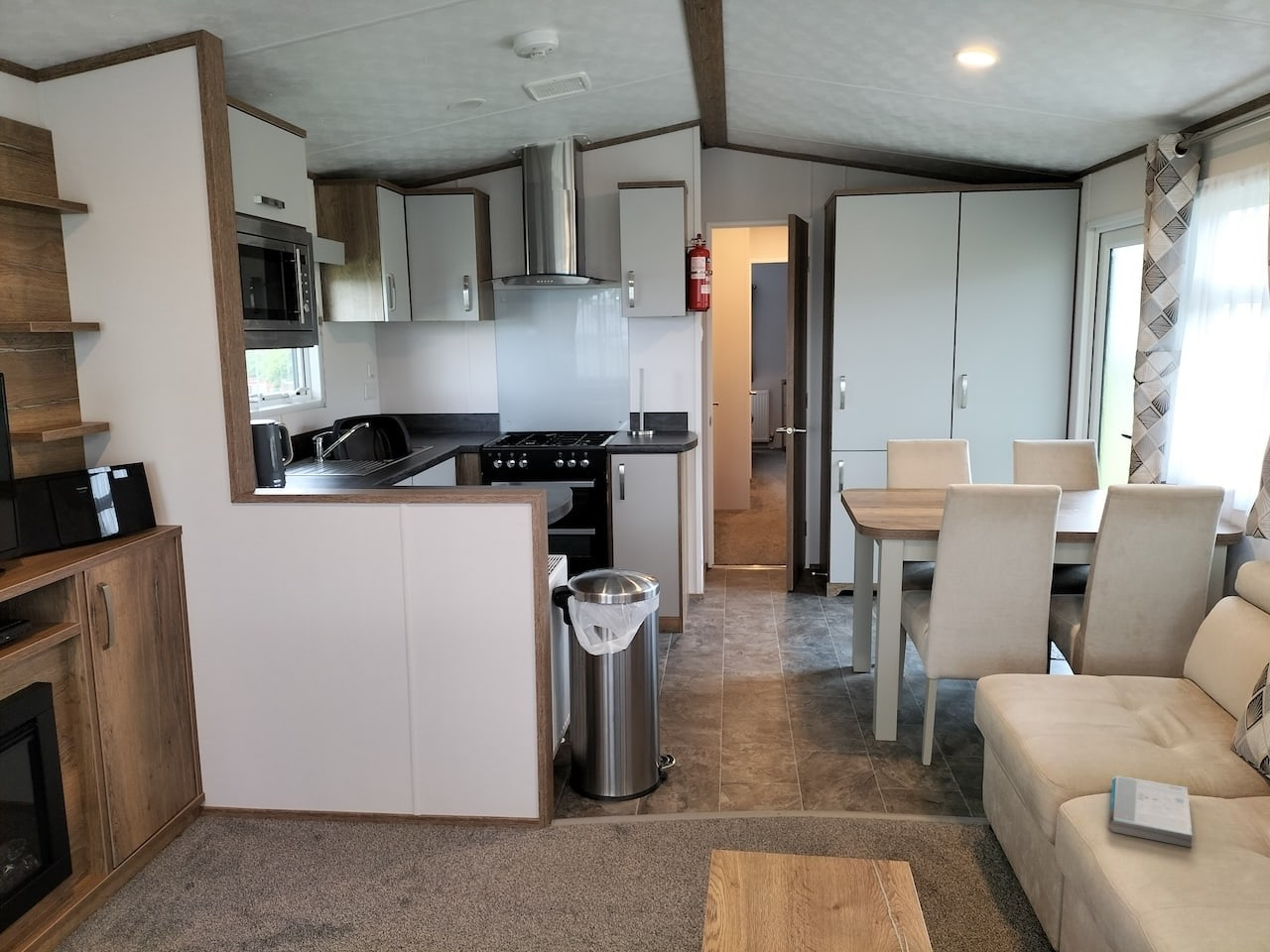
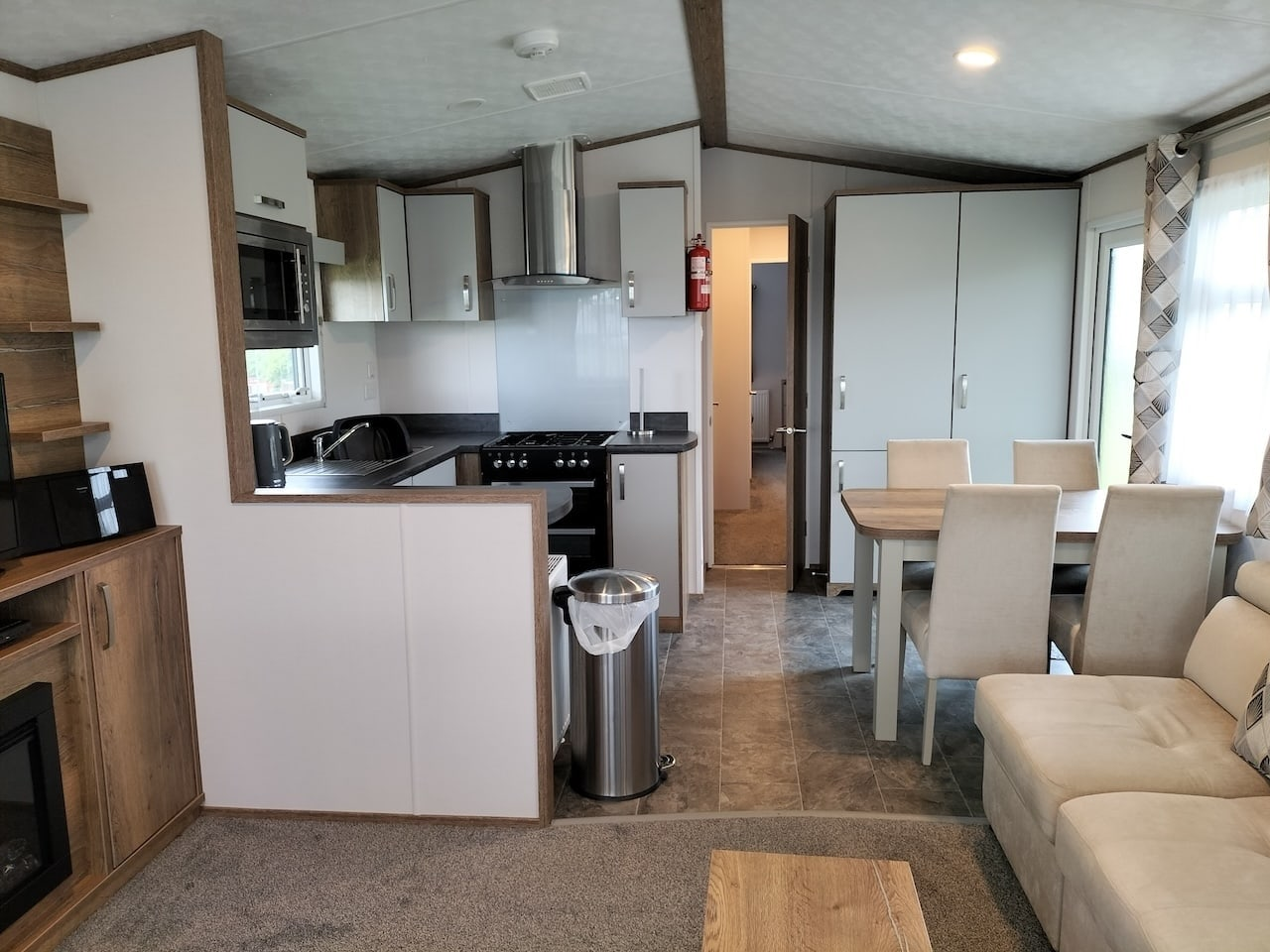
- book [1108,774,1194,849]
